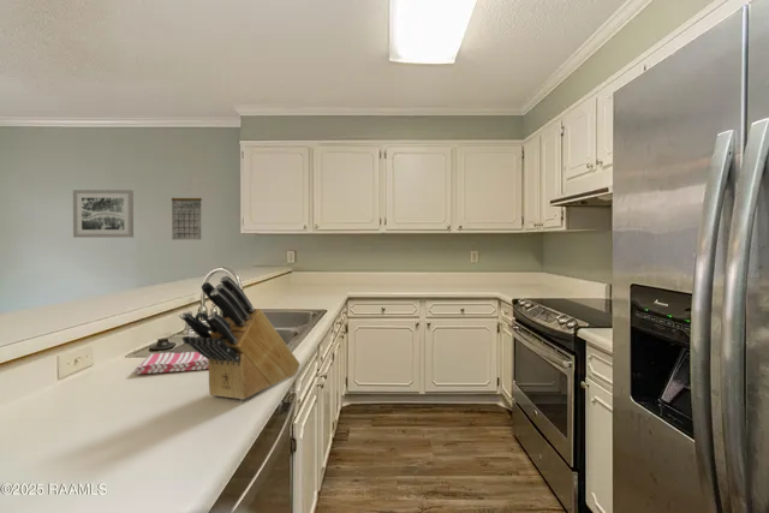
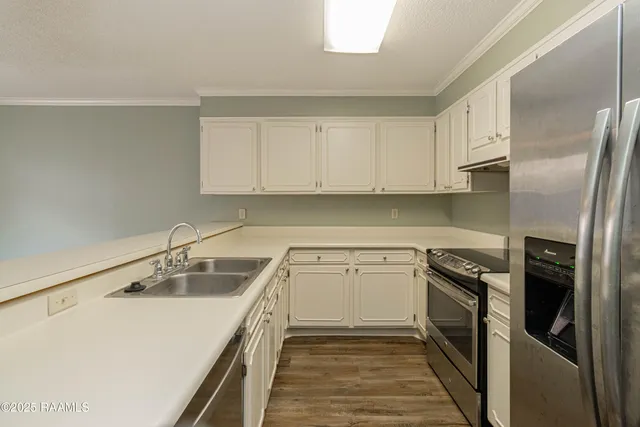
- wall art [72,189,135,239]
- knife block [180,274,302,401]
- dish towel [133,351,209,375]
- calendar [171,187,203,240]
